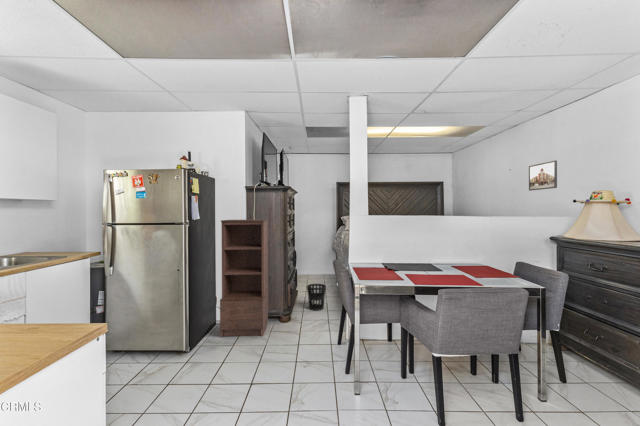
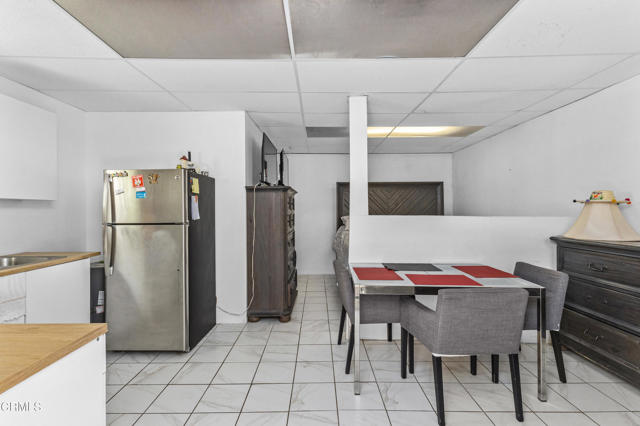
- shelving unit [219,219,269,338]
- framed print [528,159,558,192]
- wastebasket [306,283,327,312]
